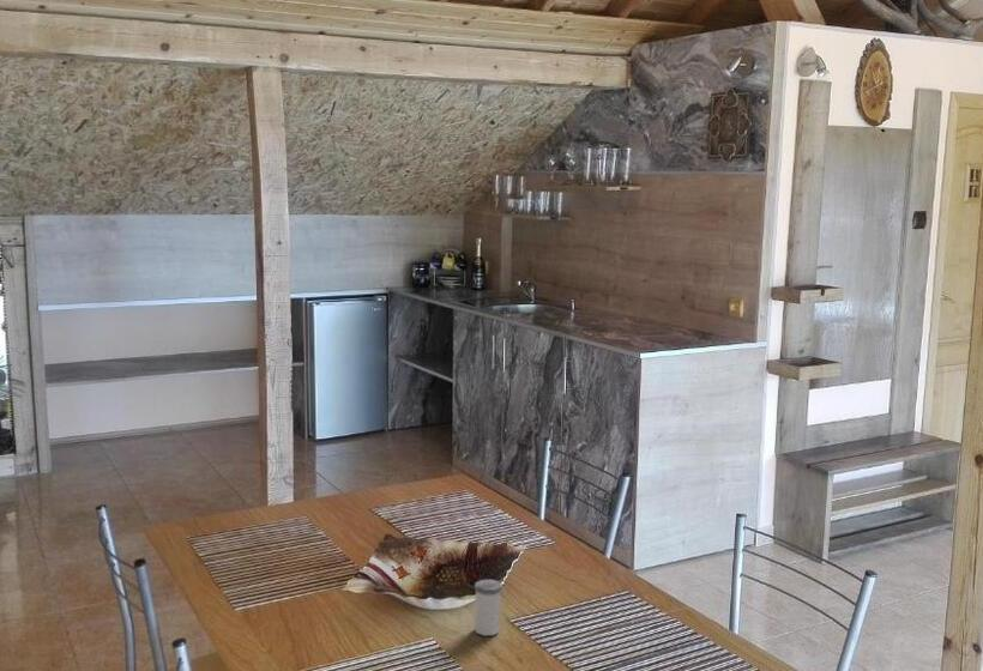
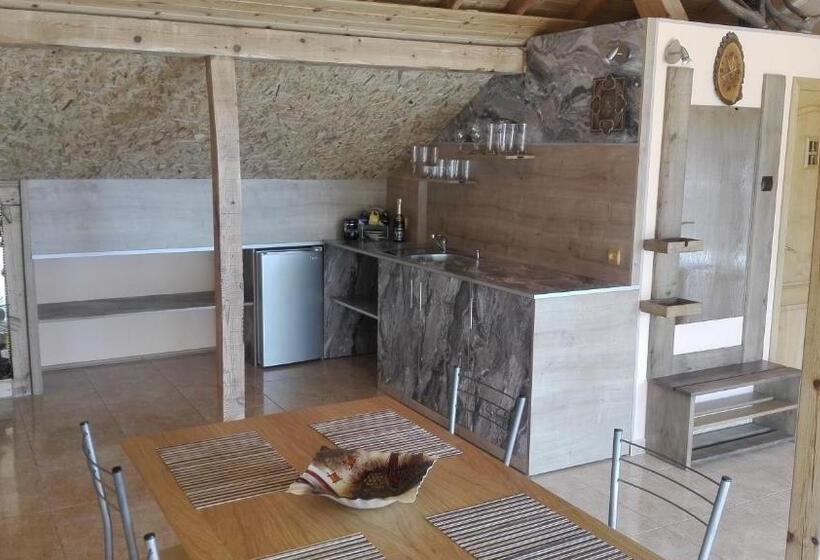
- salt shaker [474,579,503,636]
